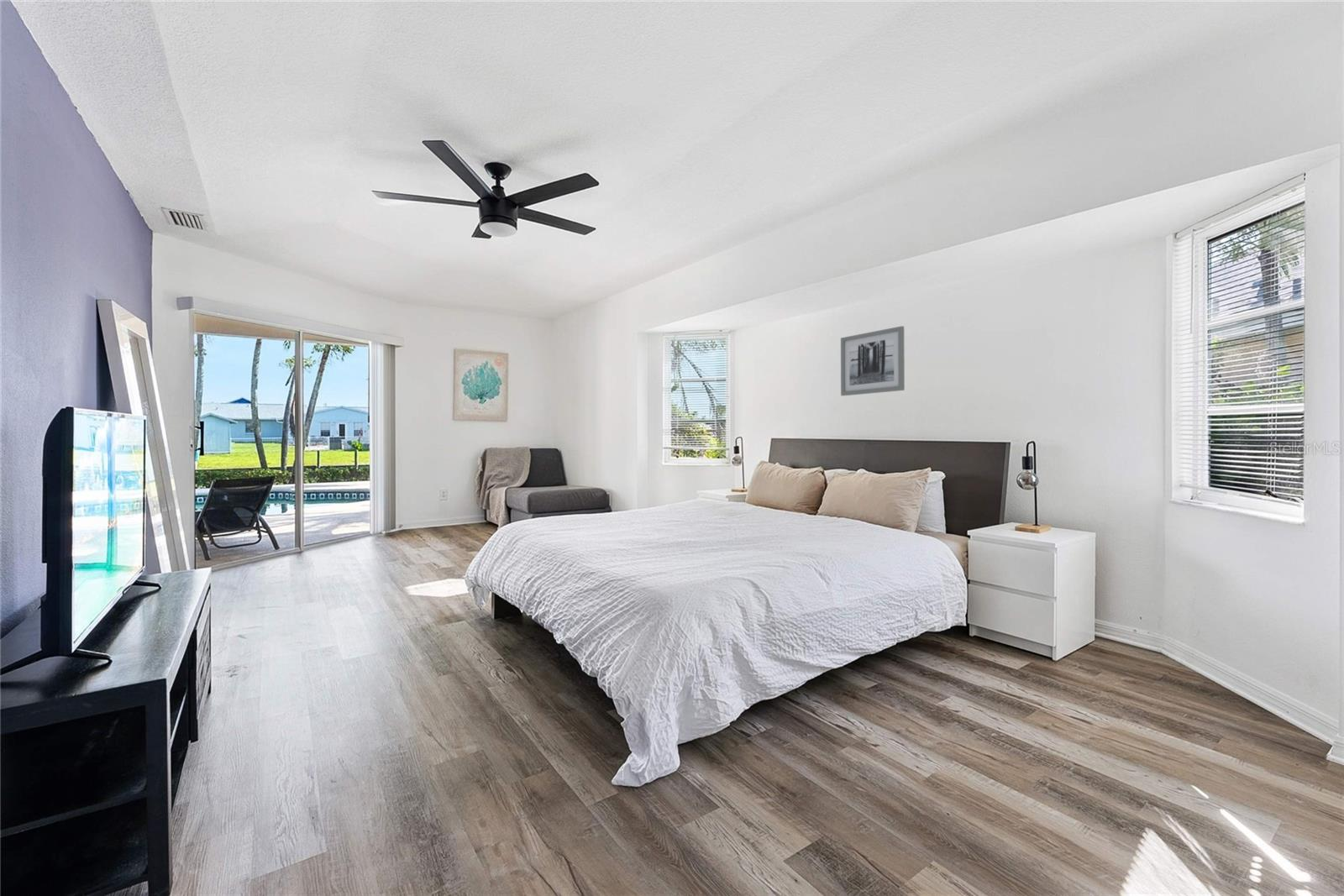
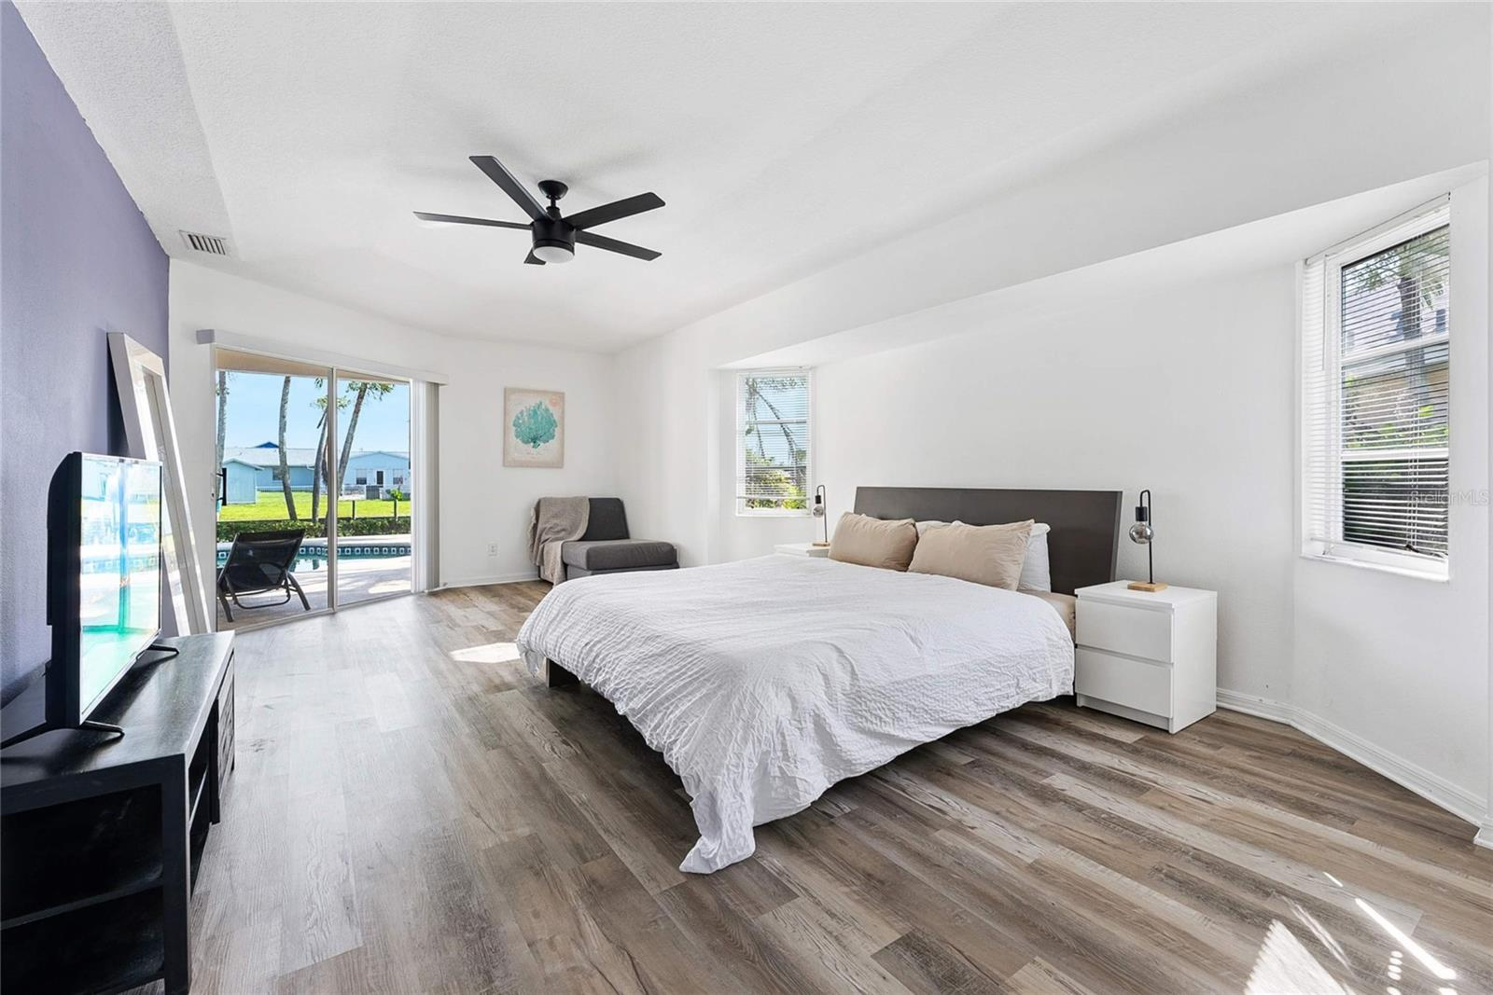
- wall art [840,325,906,396]
